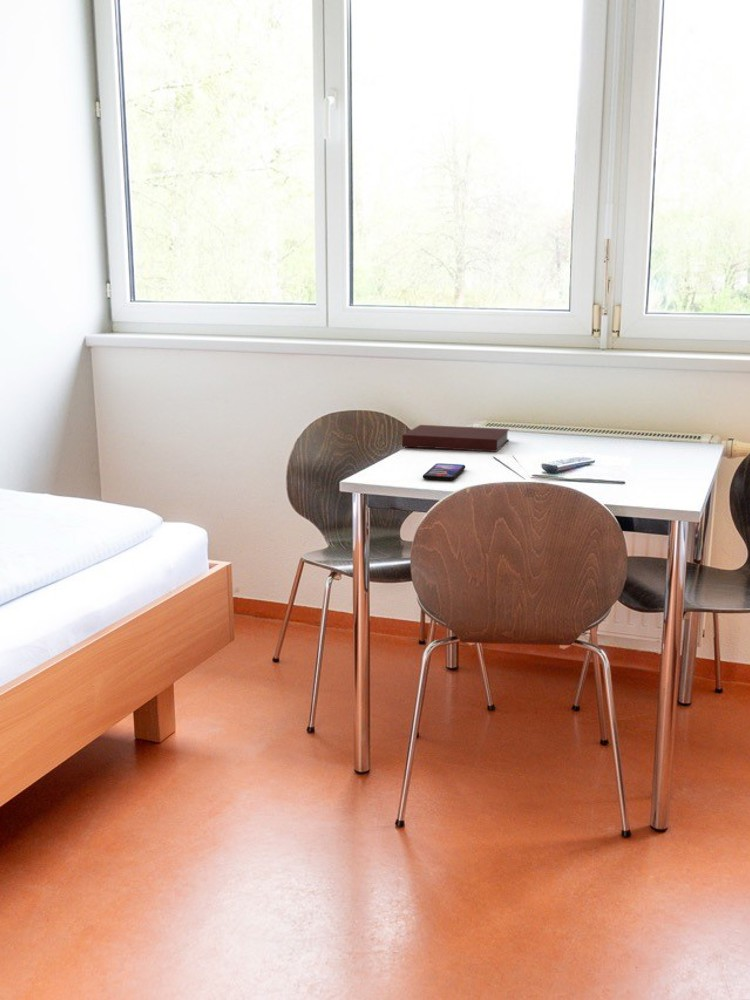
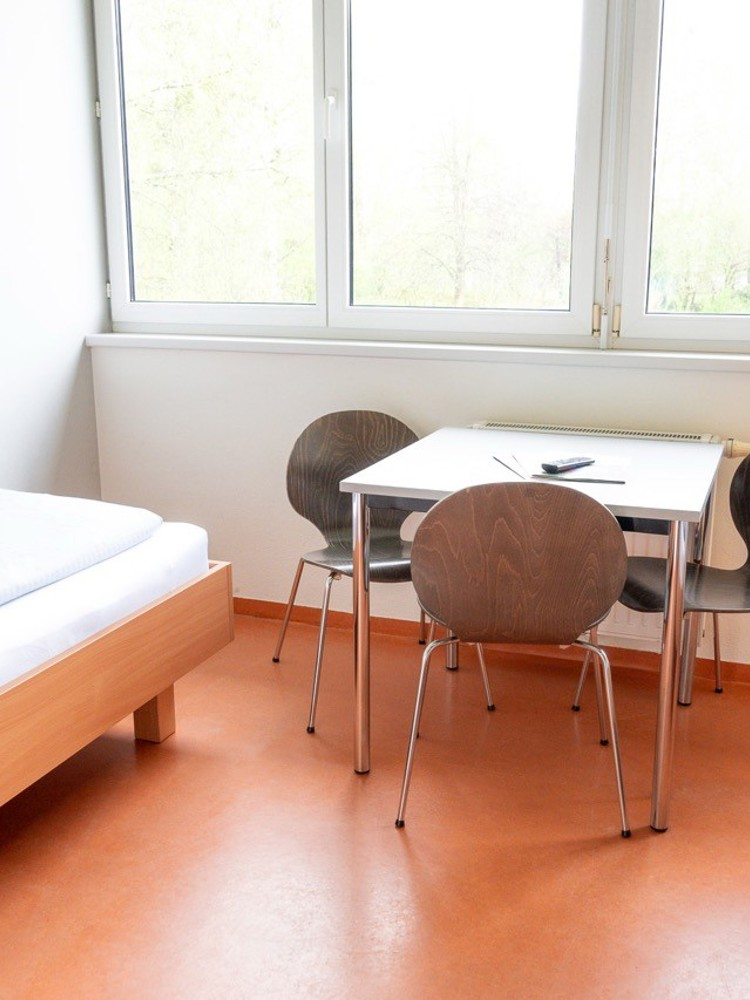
- notebook [401,424,510,453]
- smartphone [422,462,466,481]
